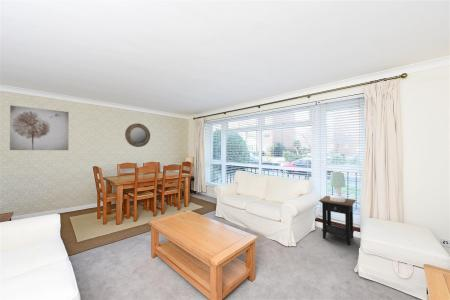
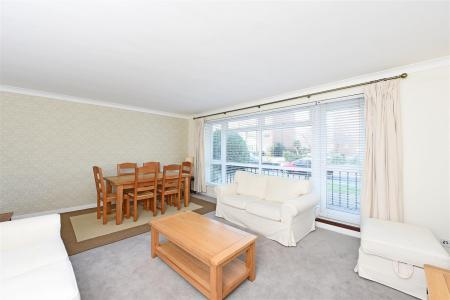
- wall art [9,104,70,151]
- side table [318,195,357,246]
- table lamp [329,171,346,202]
- home mirror [124,122,151,148]
